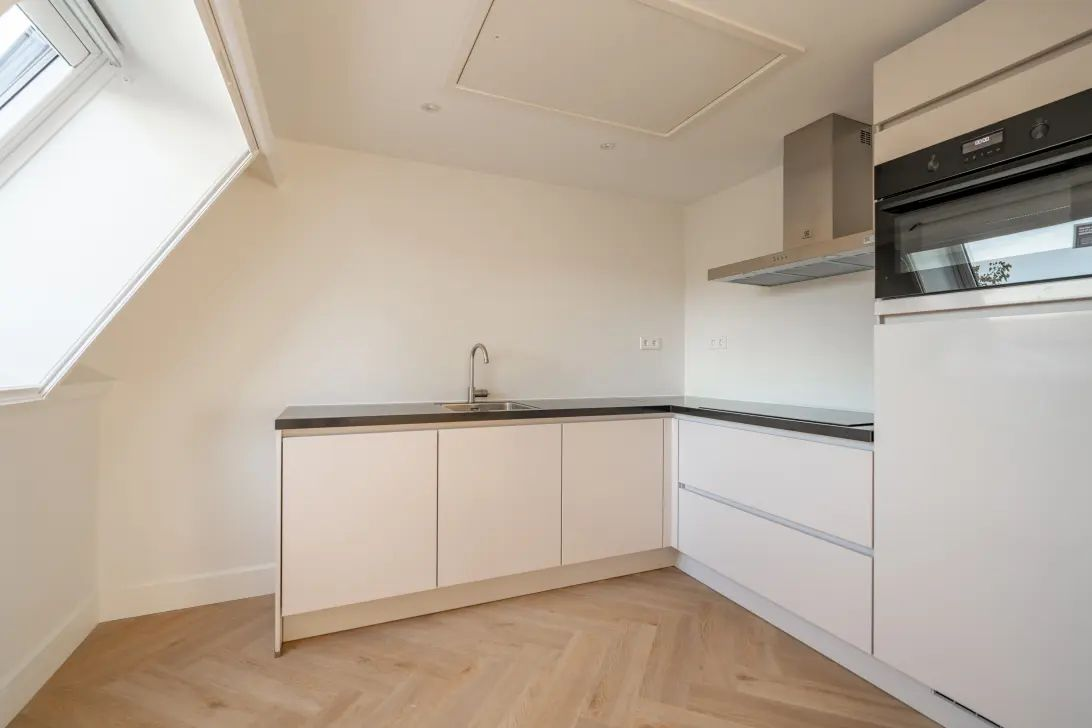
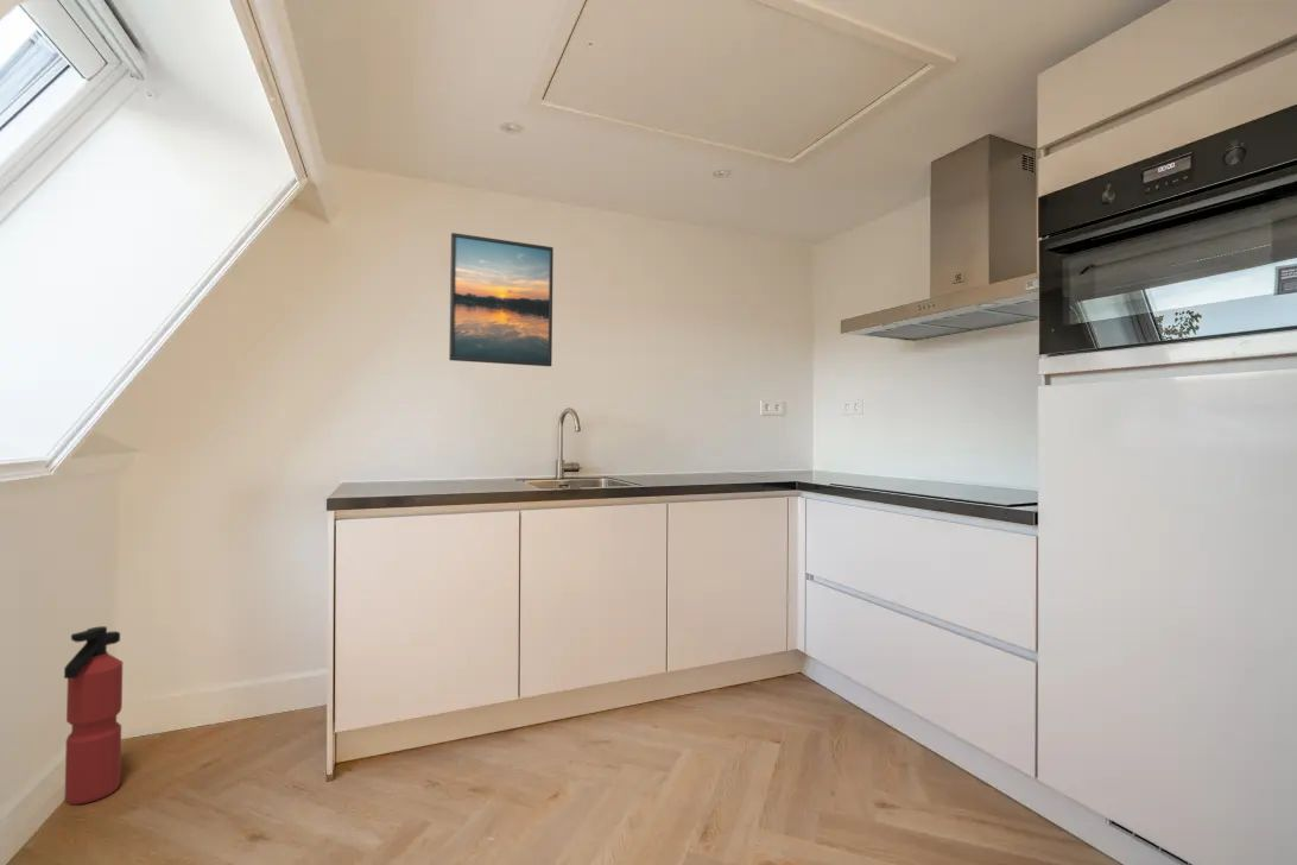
+ fire extinguisher [63,625,124,806]
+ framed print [448,232,555,367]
